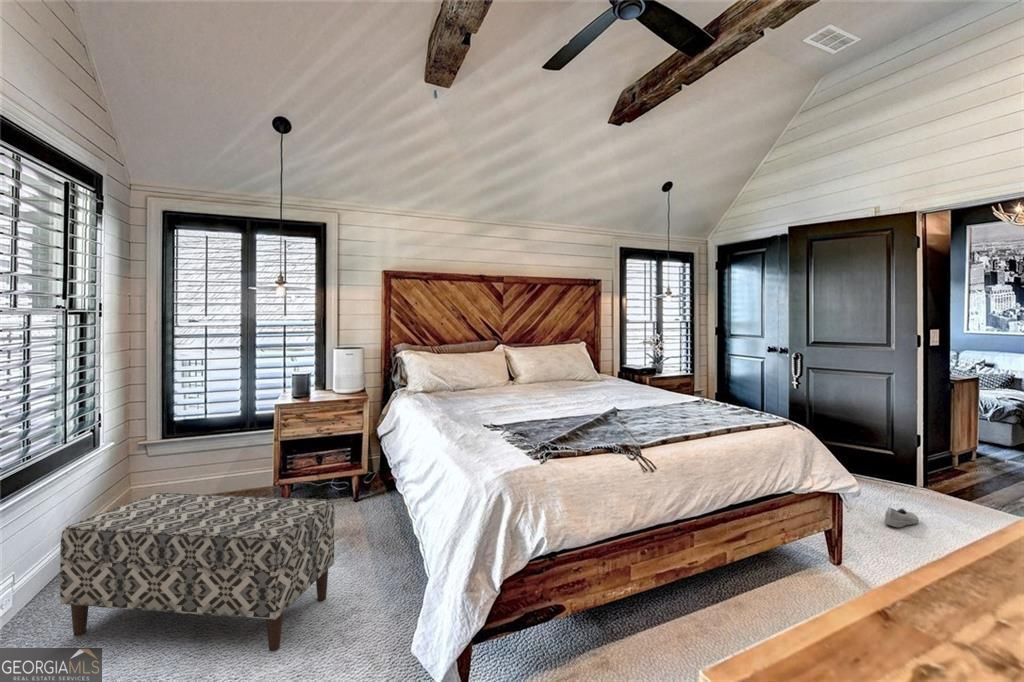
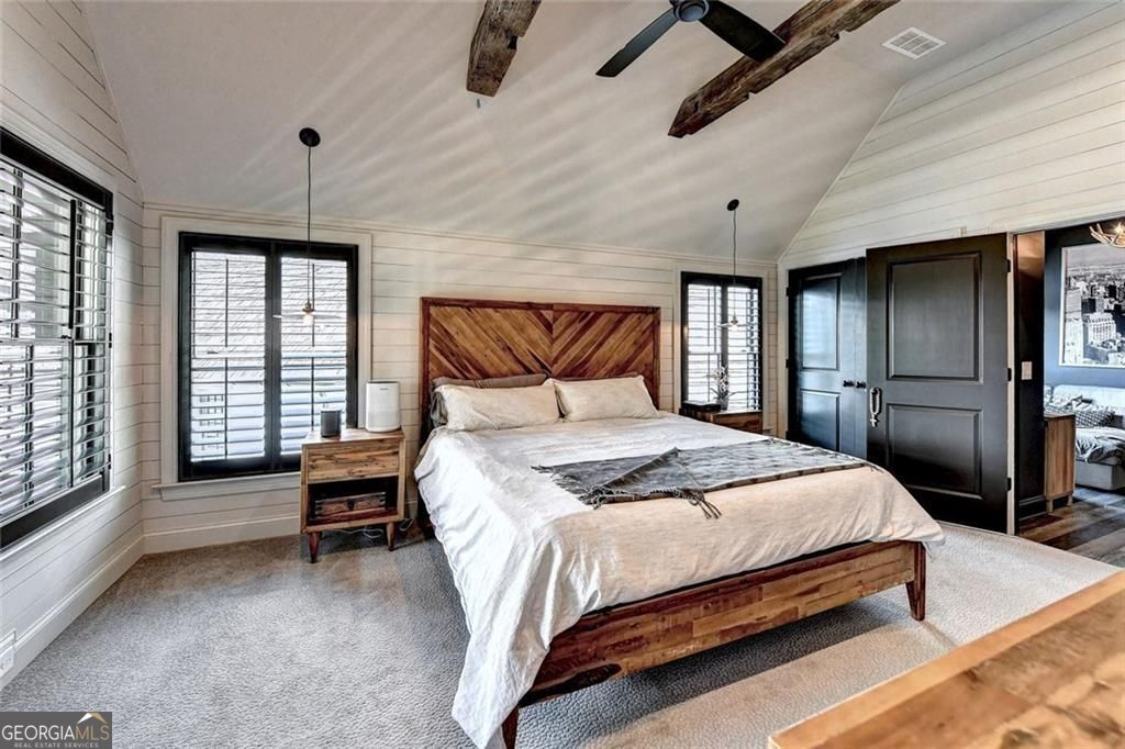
- bench [59,492,336,652]
- shoe [883,506,920,528]
